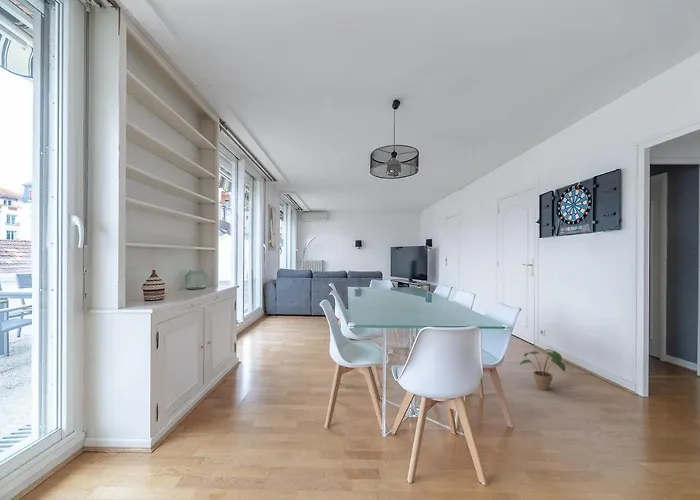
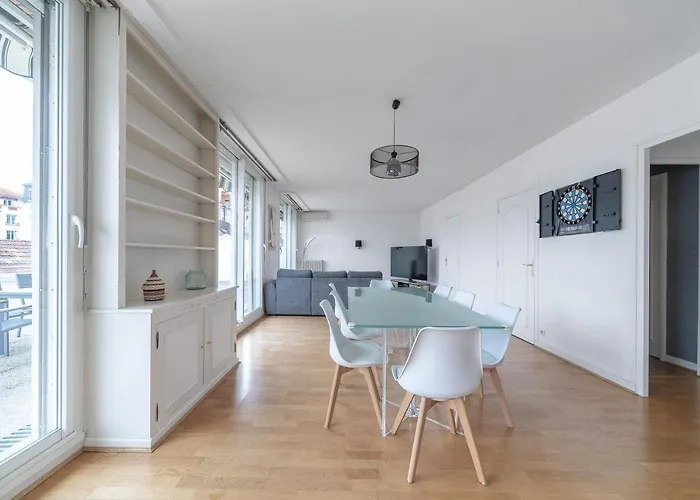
- potted plant [518,348,567,391]
